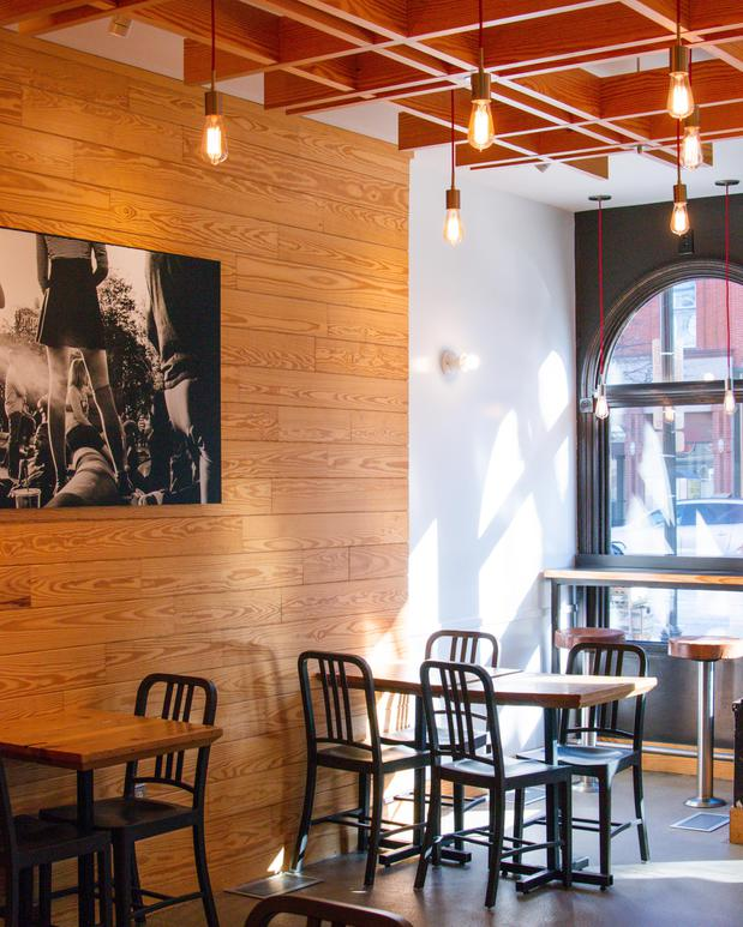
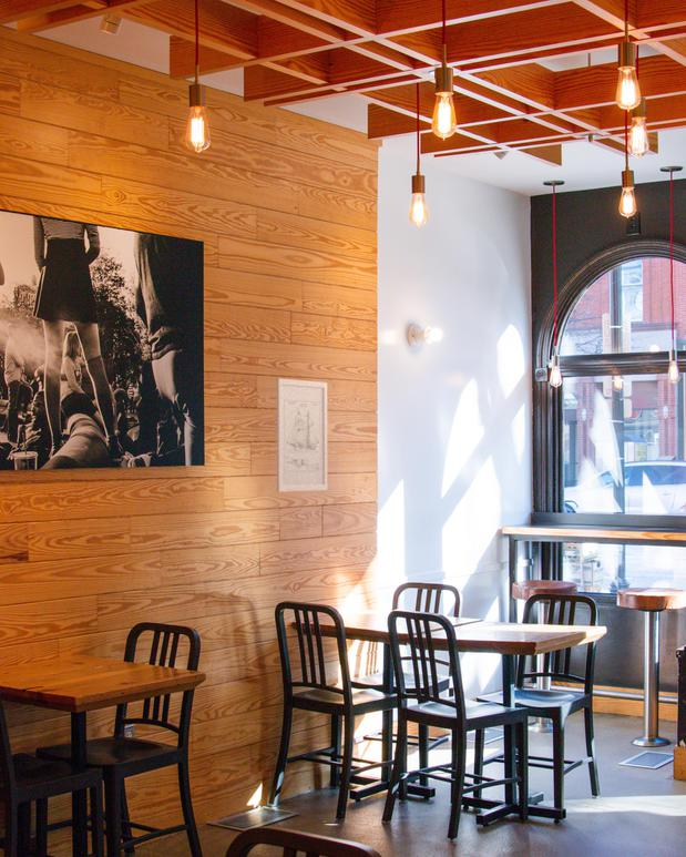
+ wall art [276,377,328,493]
